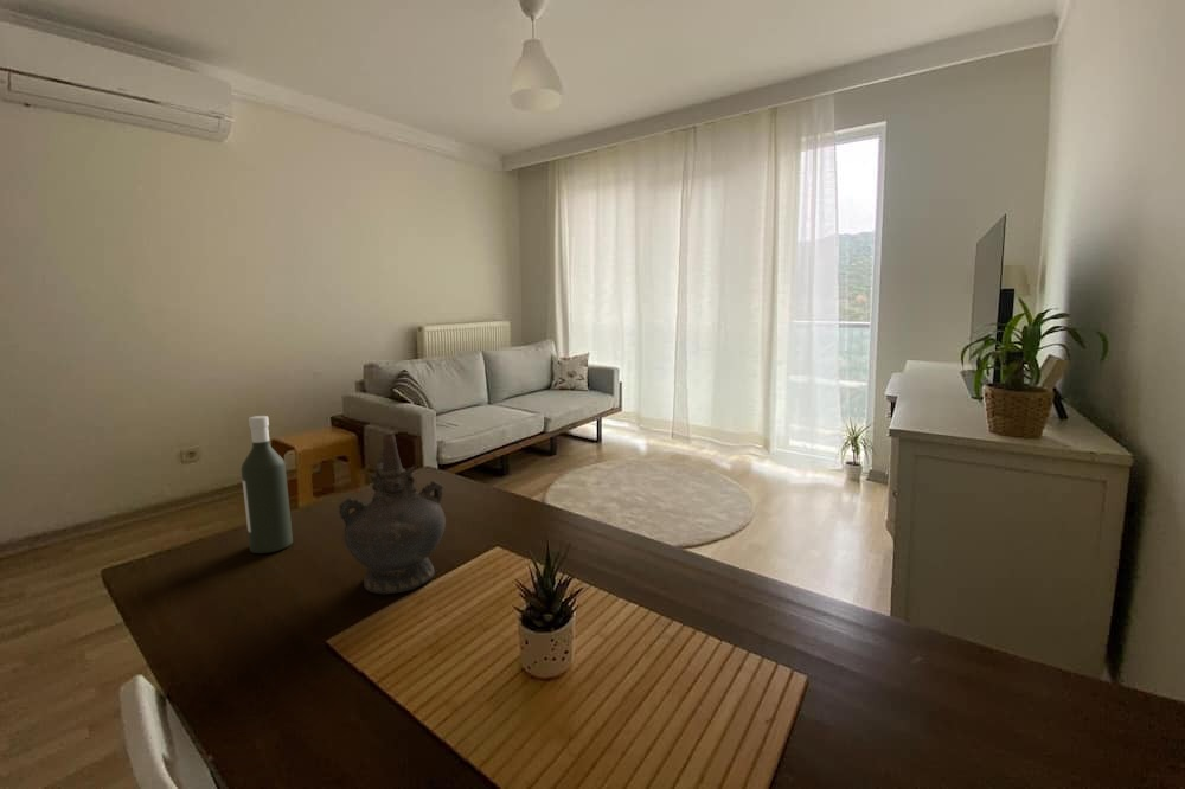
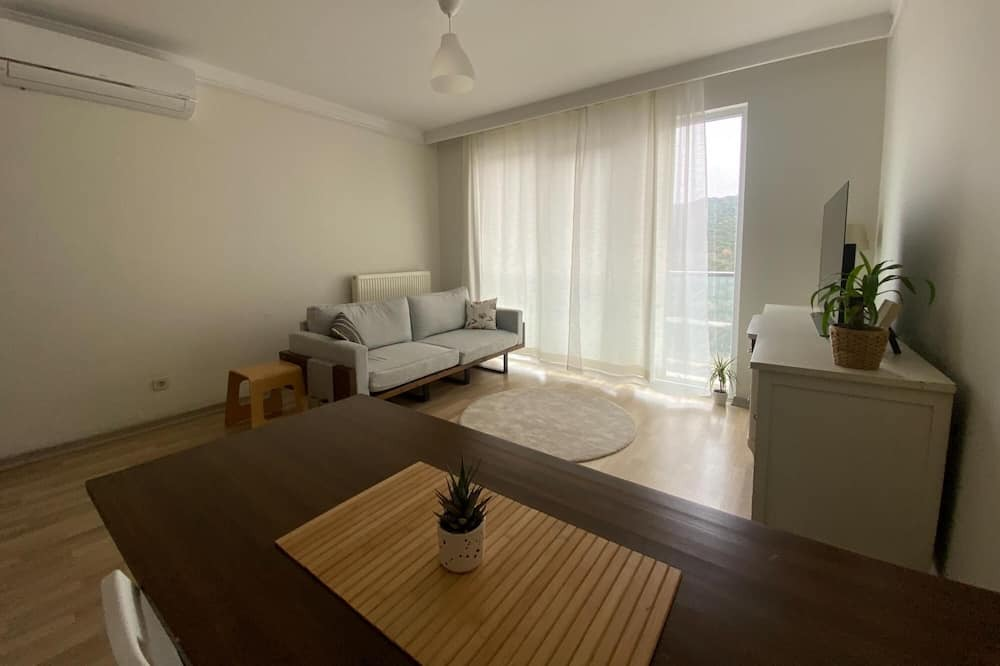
- ceremonial vessel [338,434,447,595]
- bottle [239,415,294,554]
